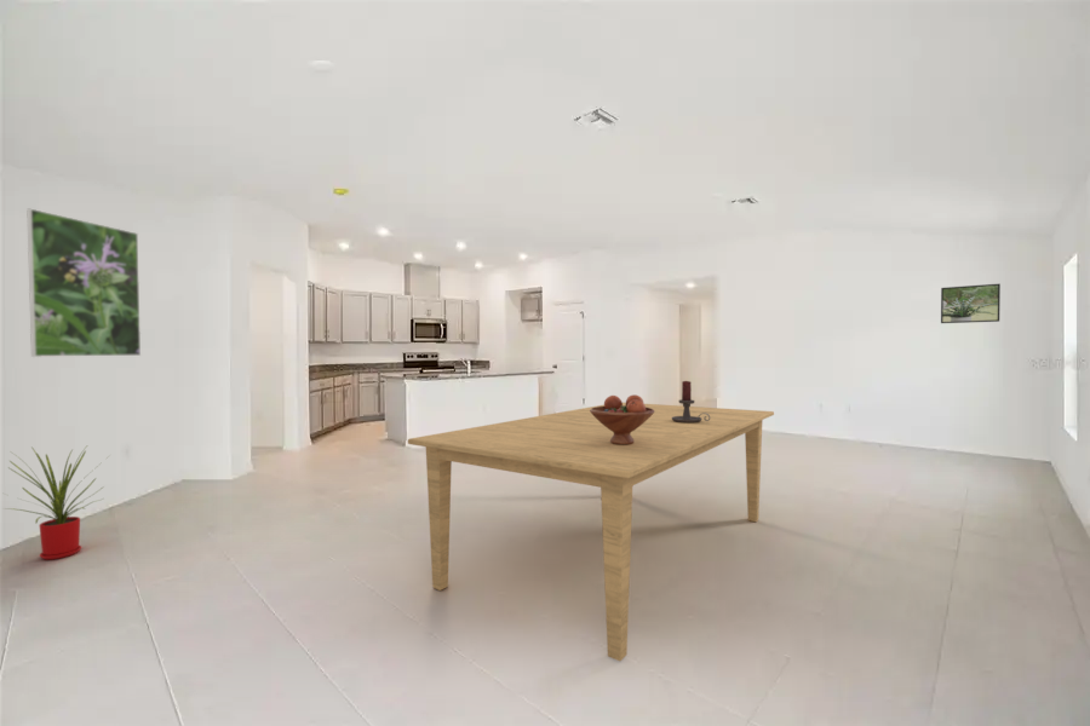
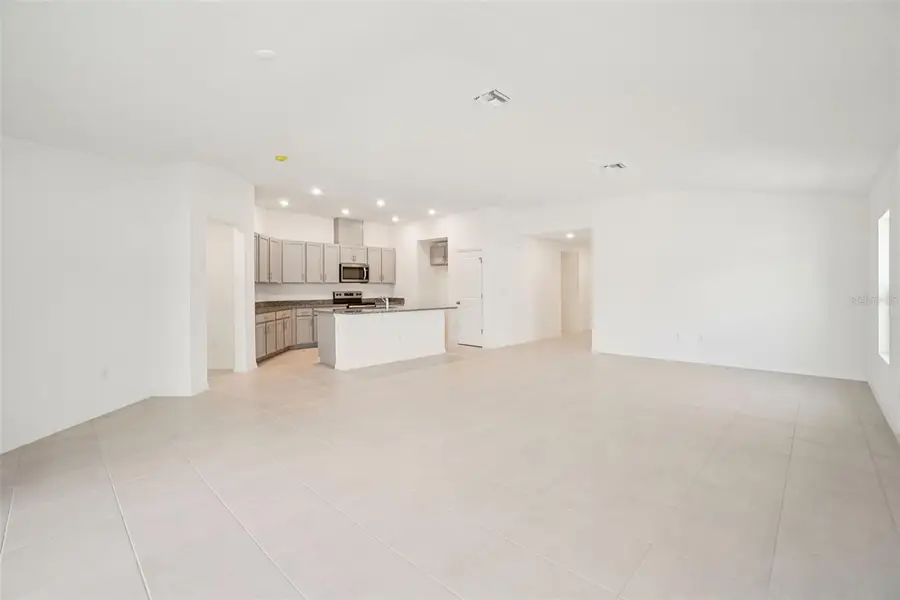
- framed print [940,283,1002,324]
- dining table [407,402,775,662]
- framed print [25,208,142,358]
- candle holder [672,380,710,424]
- house plant [2,445,111,560]
- fruit bowl [590,393,654,445]
